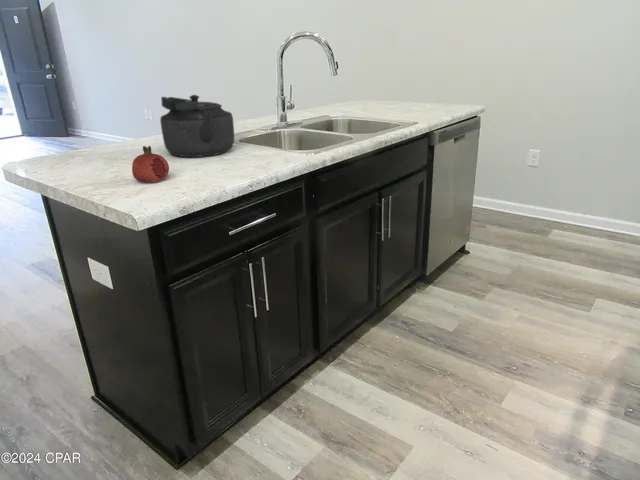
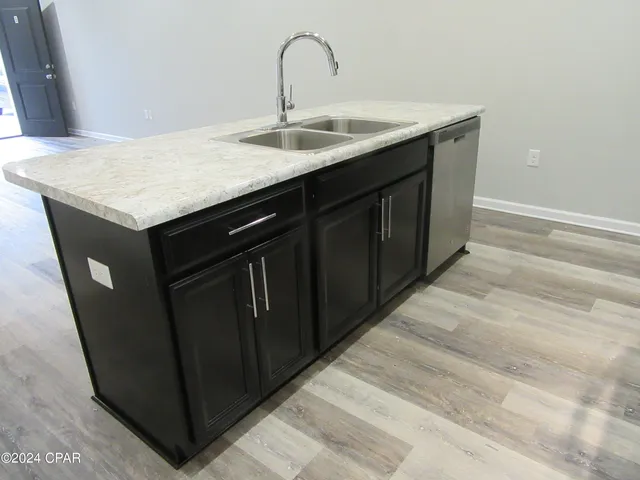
- kettle [159,94,235,158]
- fruit [131,145,170,184]
